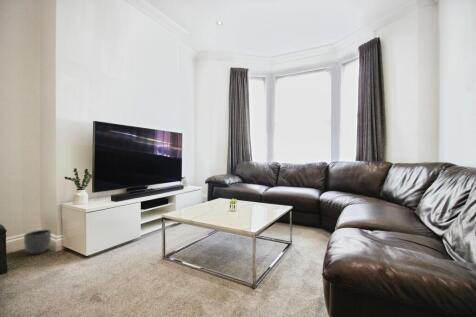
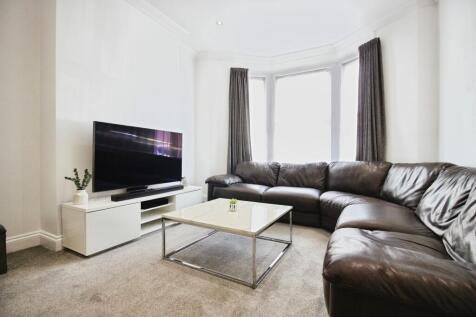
- planter [23,228,52,255]
